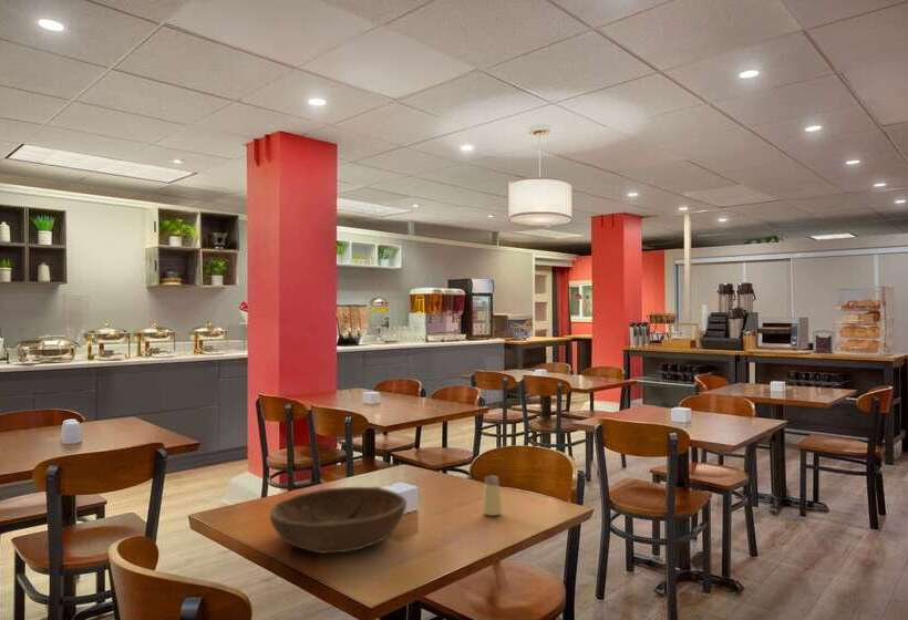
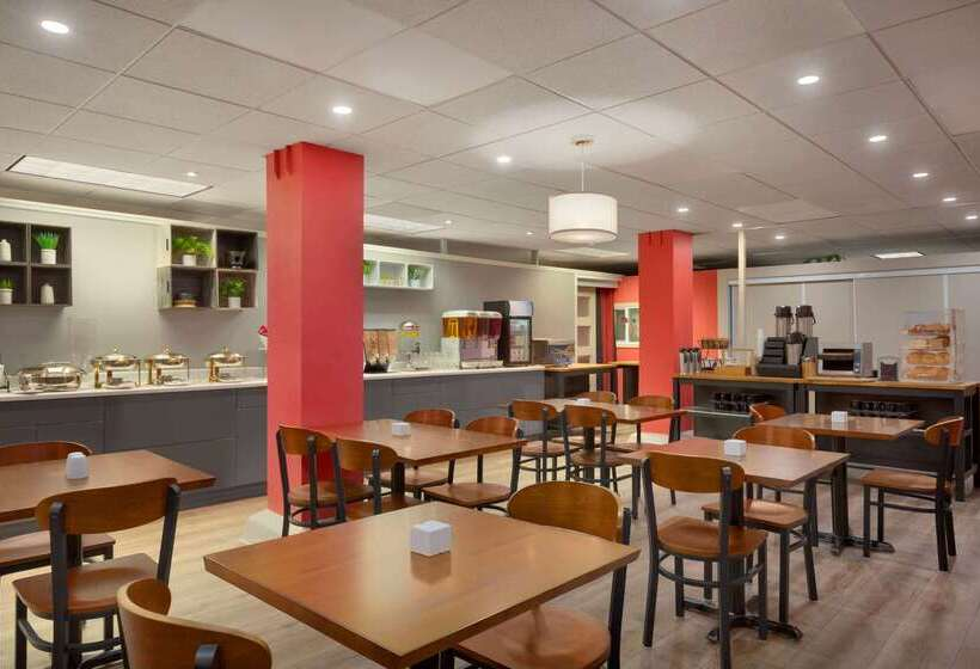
- saltshaker [482,475,503,517]
- bowl [269,485,407,555]
